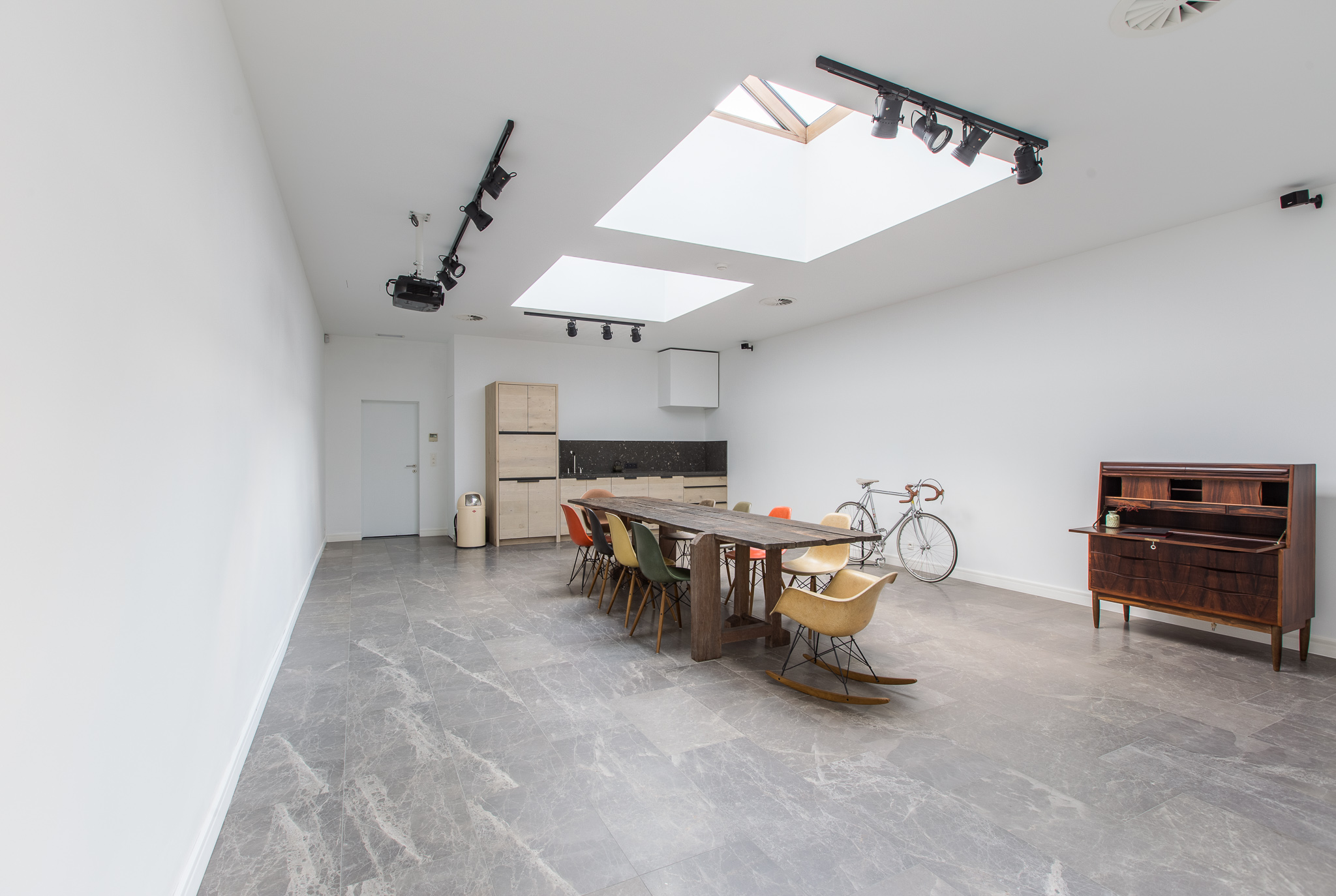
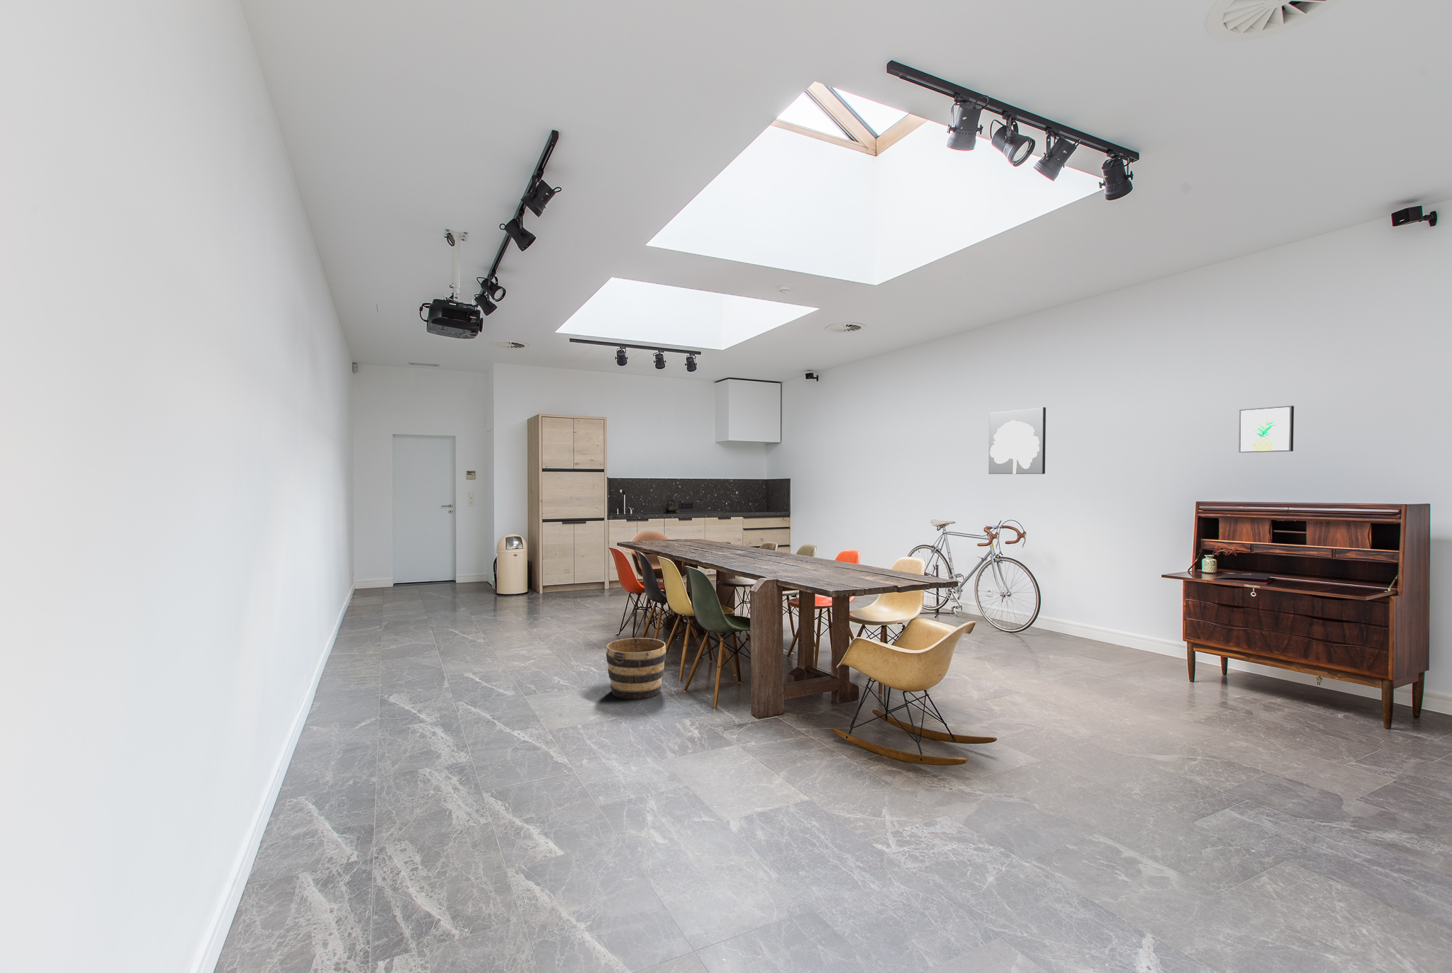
+ bucket [605,637,667,699]
+ wall art [1238,405,1294,453]
+ wall art [988,406,1047,475]
